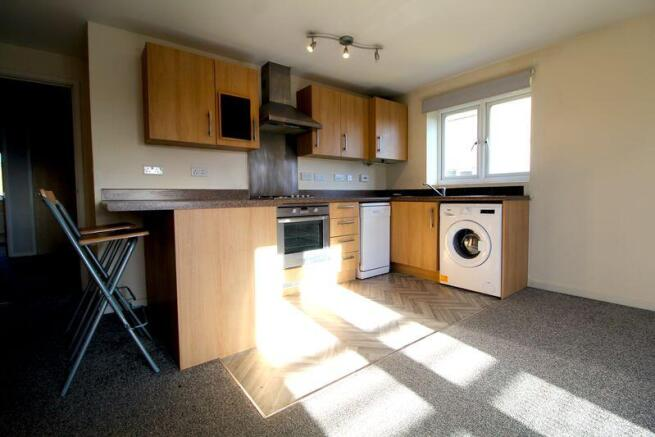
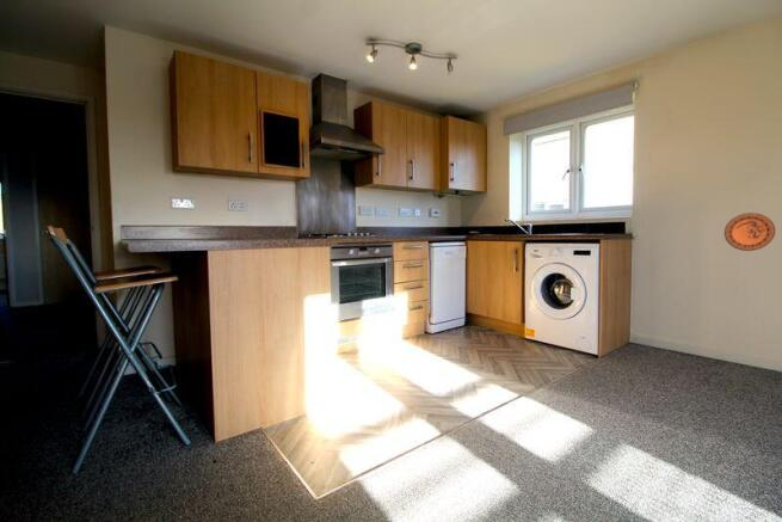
+ decorative plate [723,211,776,252]
